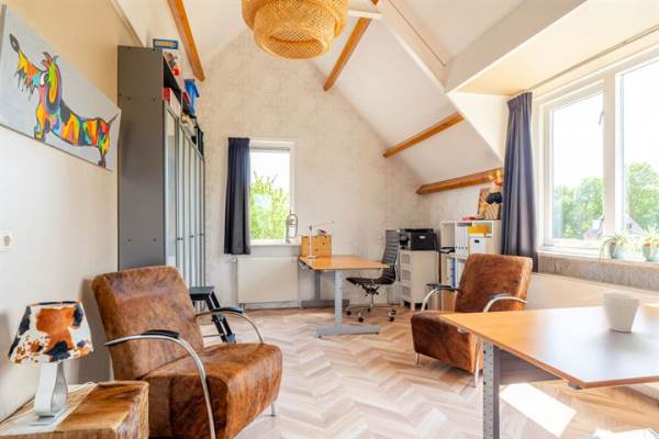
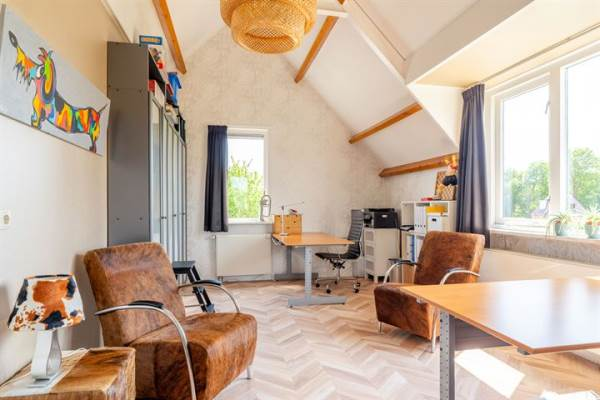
- cup [600,292,640,334]
